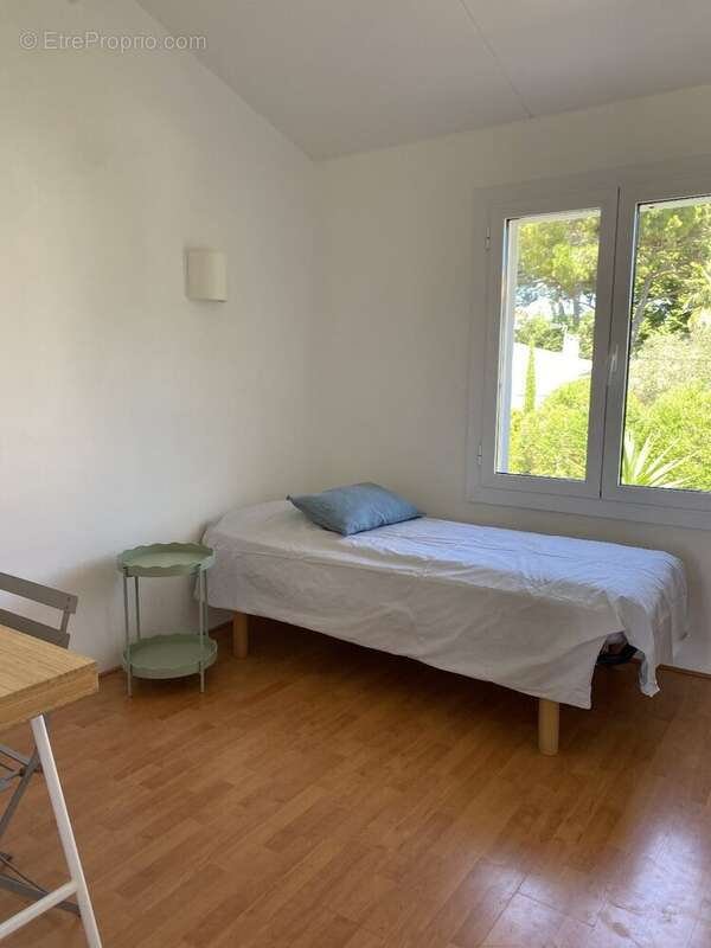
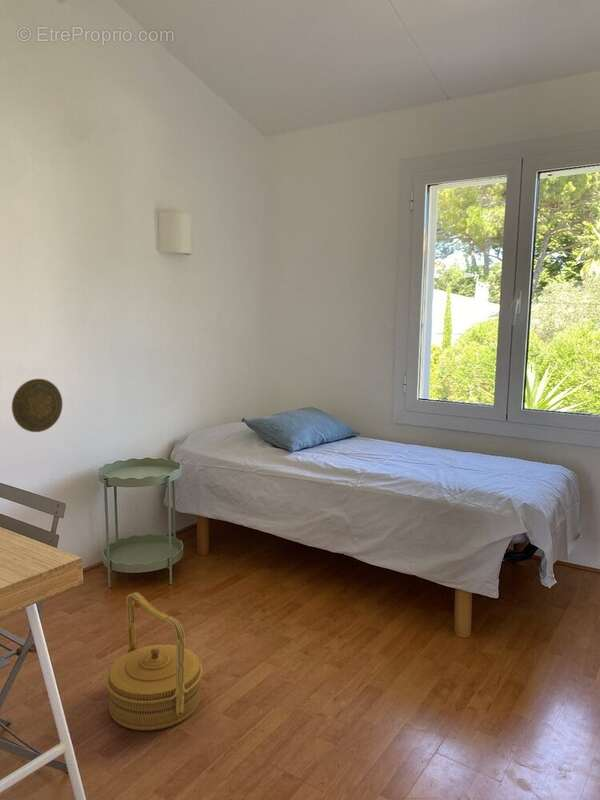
+ decorative plate [11,378,64,433]
+ basket [105,591,204,732]
